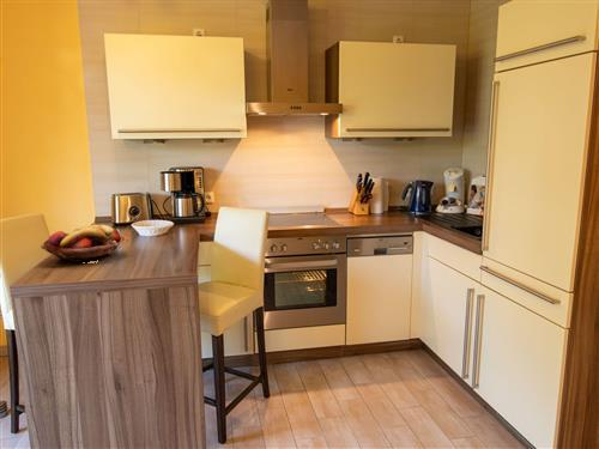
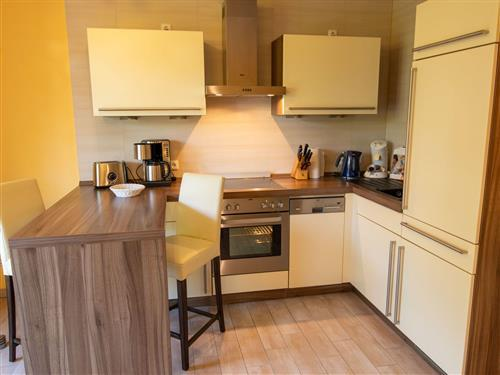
- fruit basket [40,224,131,263]
